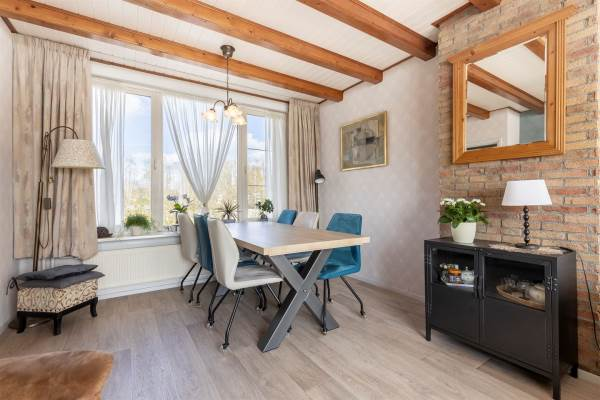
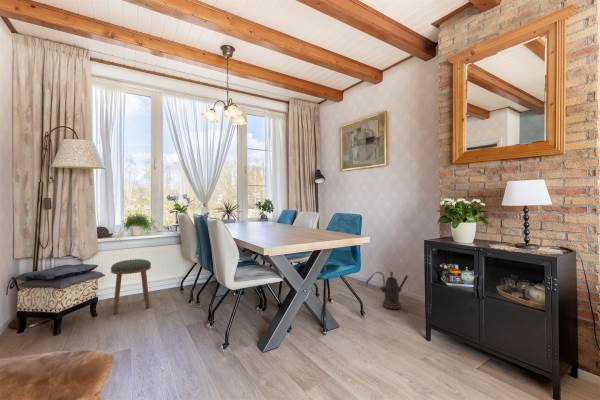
+ stool [110,258,152,315]
+ watering can [365,271,409,311]
